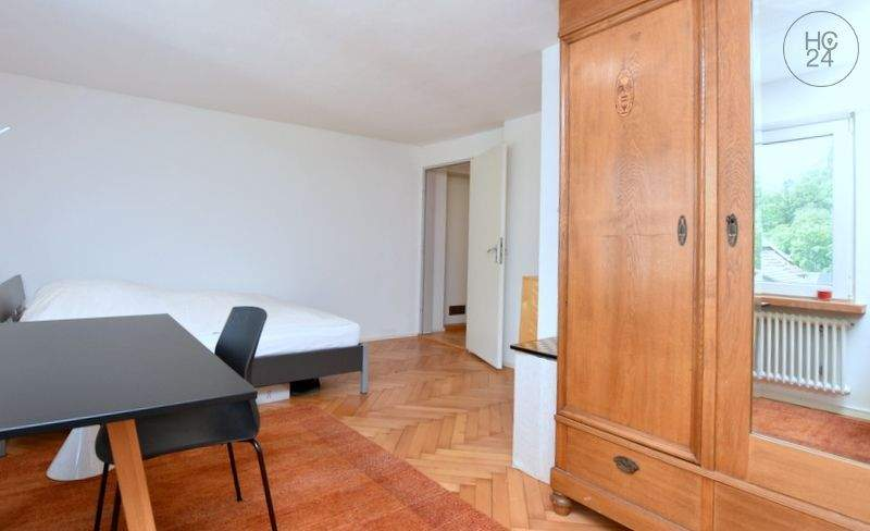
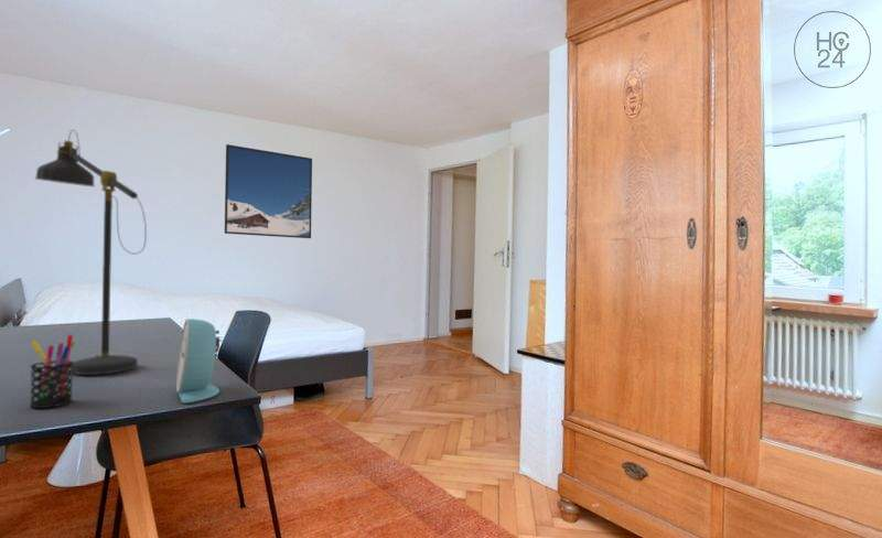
+ desk lamp [34,129,148,376]
+ alarm clock [175,318,222,404]
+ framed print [224,143,313,239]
+ pen holder [29,333,76,409]
